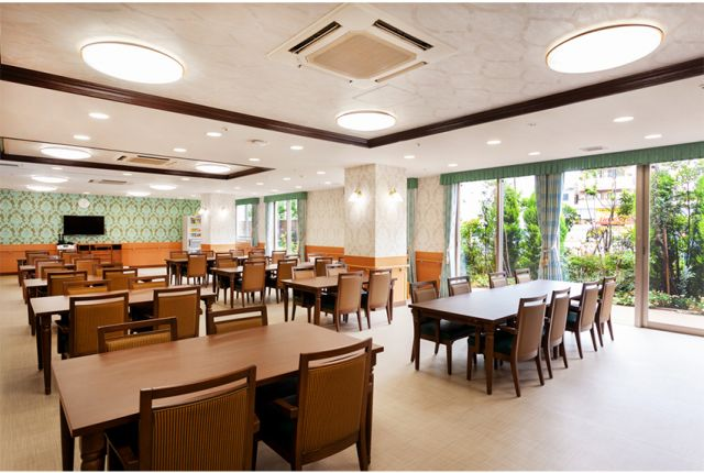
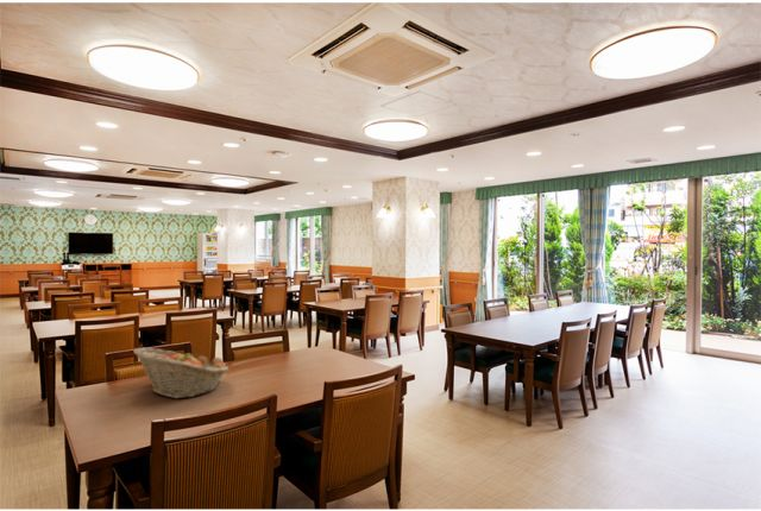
+ fruit basket [132,347,229,399]
